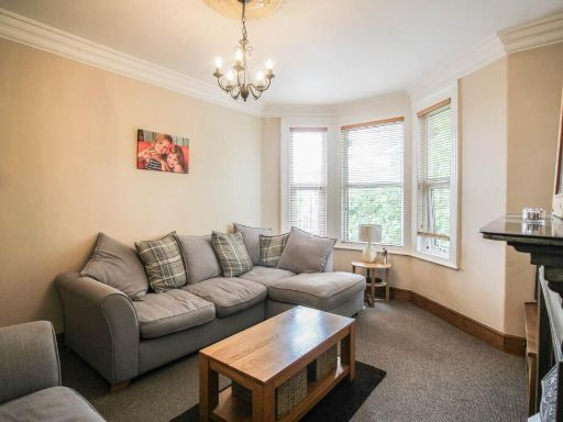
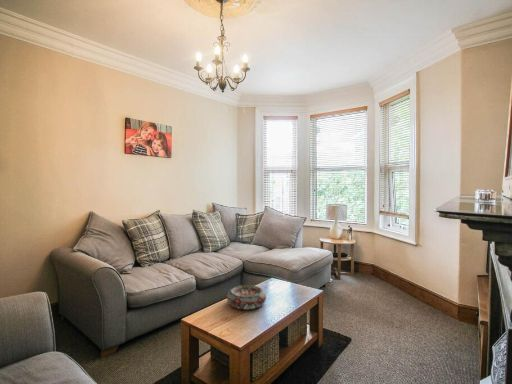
+ decorative bowl [226,284,267,310]
